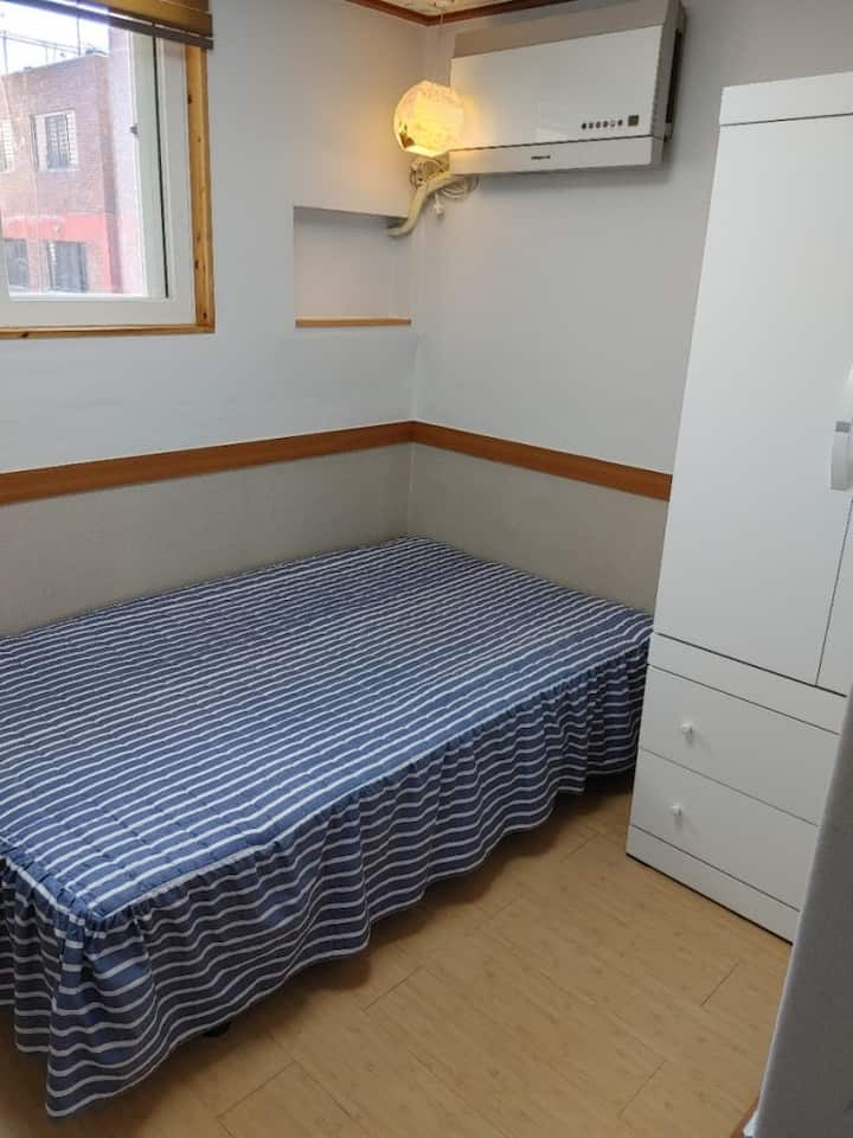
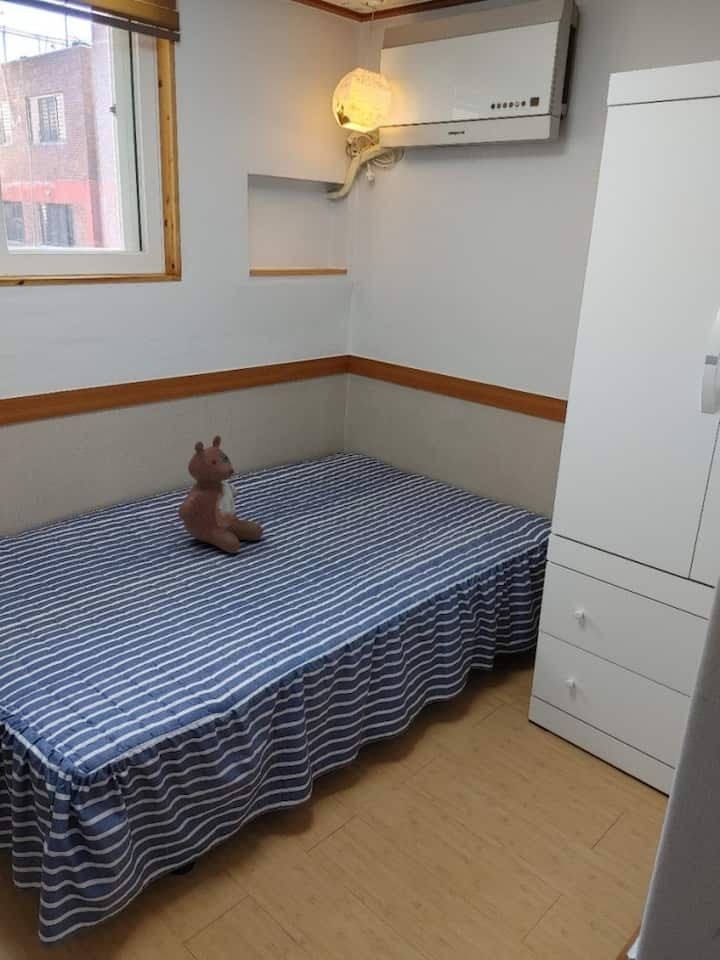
+ stuffed bear [177,435,264,554]
